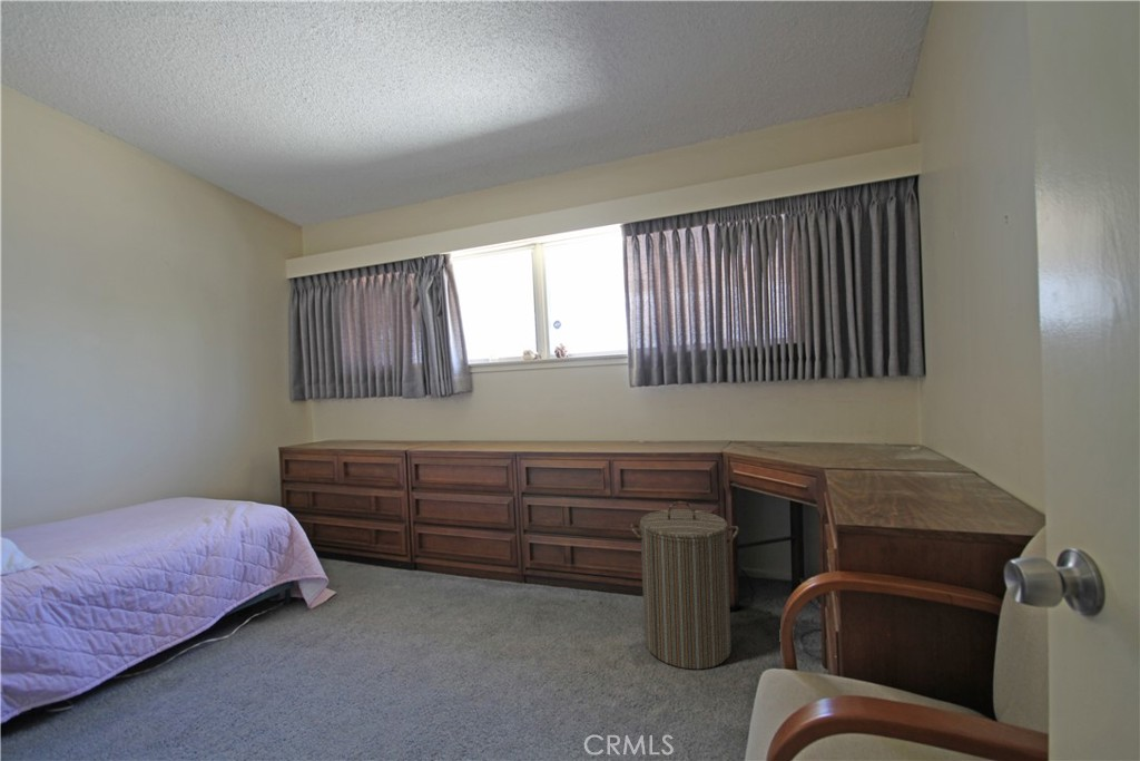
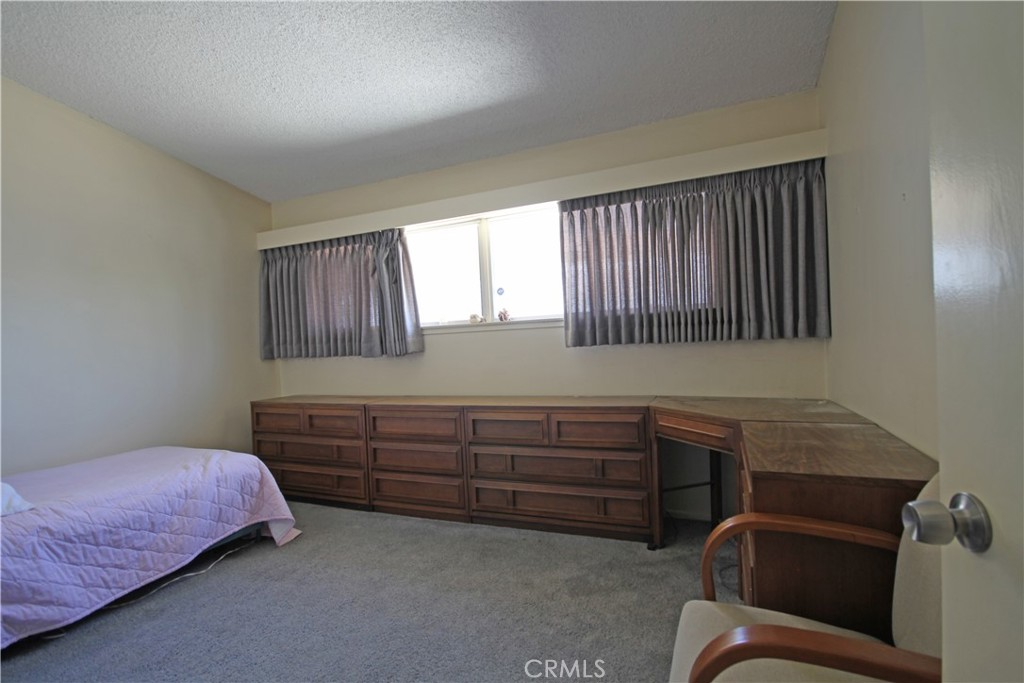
- laundry hamper [629,500,739,671]
